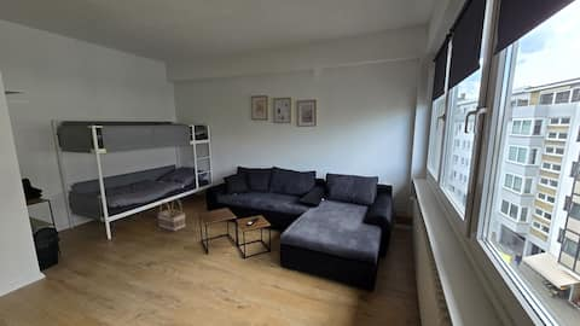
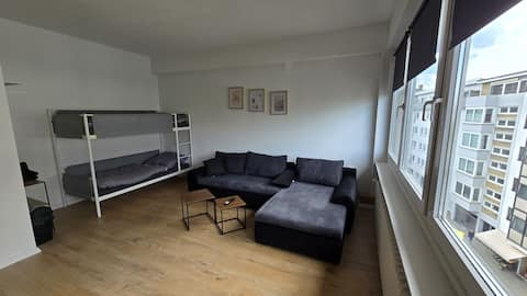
- basket [157,198,186,233]
